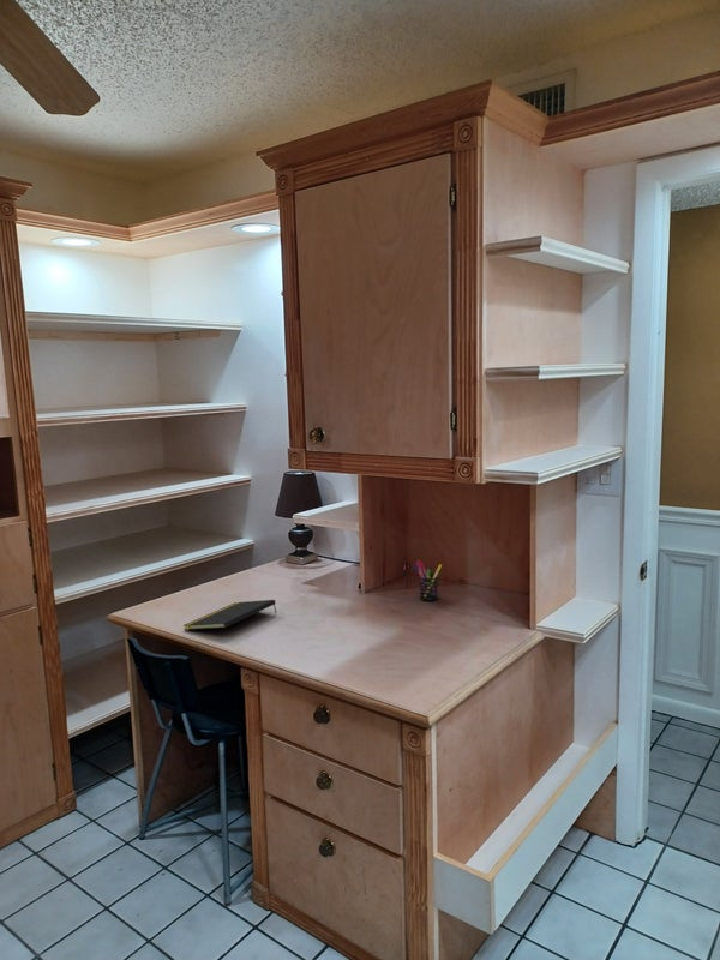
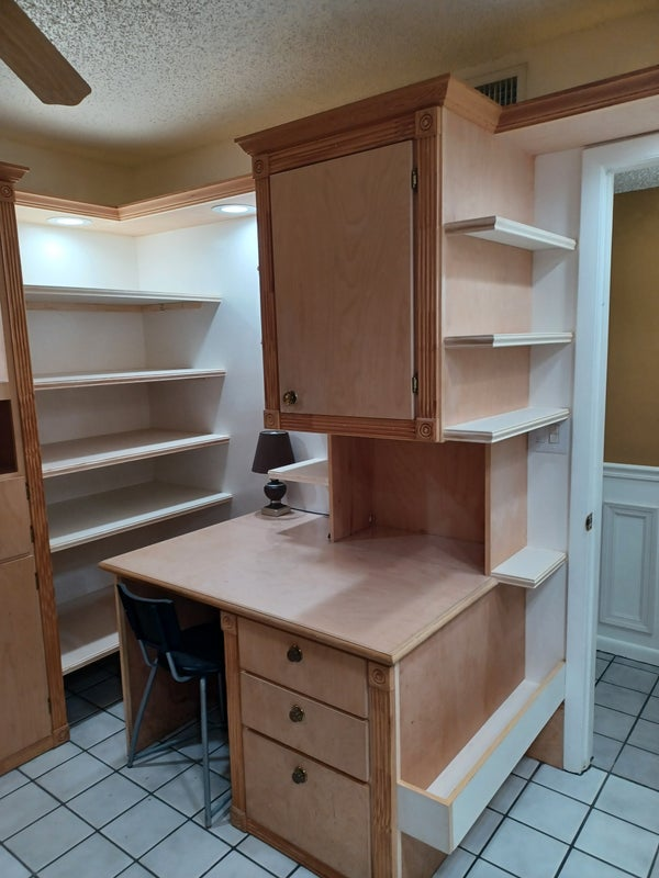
- pen holder [414,559,443,602]
- notepad [182,599,277,631]
